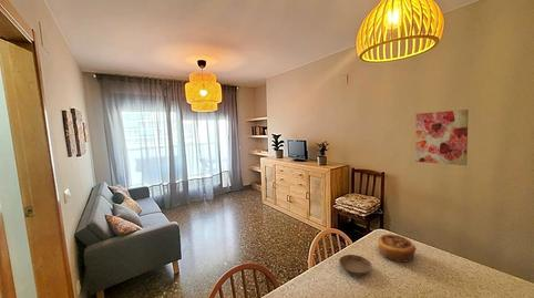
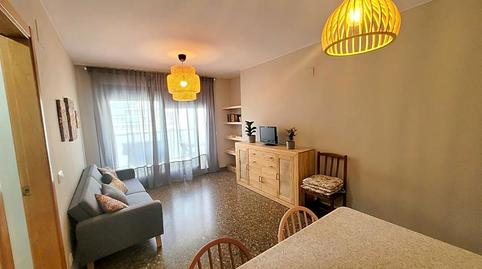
- saucer [338,254,372,276]
- wall art [414,109,470,166]
- pastry [377,233,417,263]
